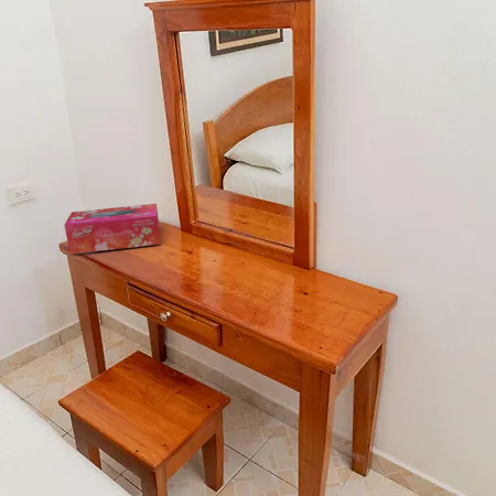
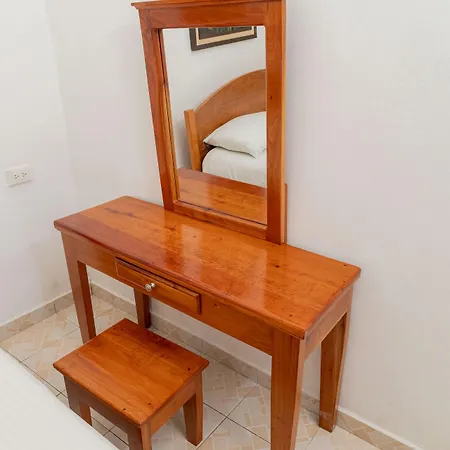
- tissue box [63,203,161,256]
